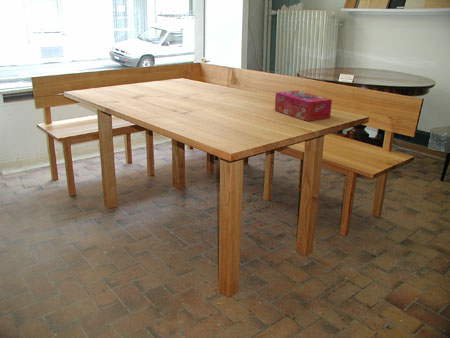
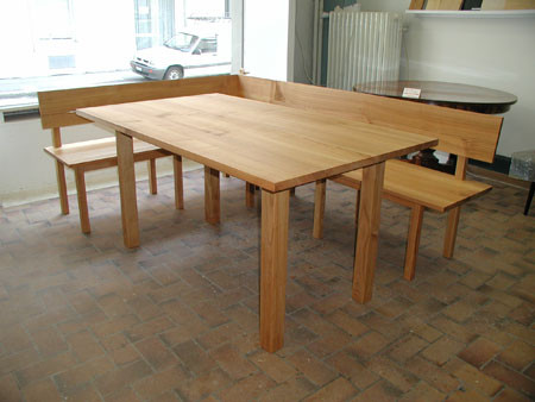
- tissue box [274,90,333,122]
